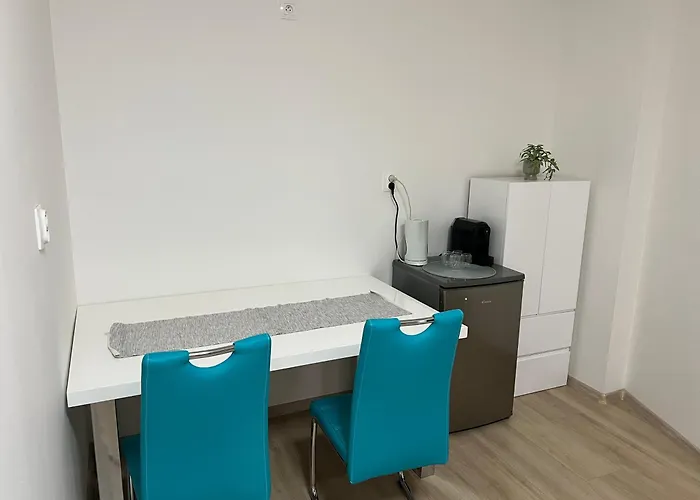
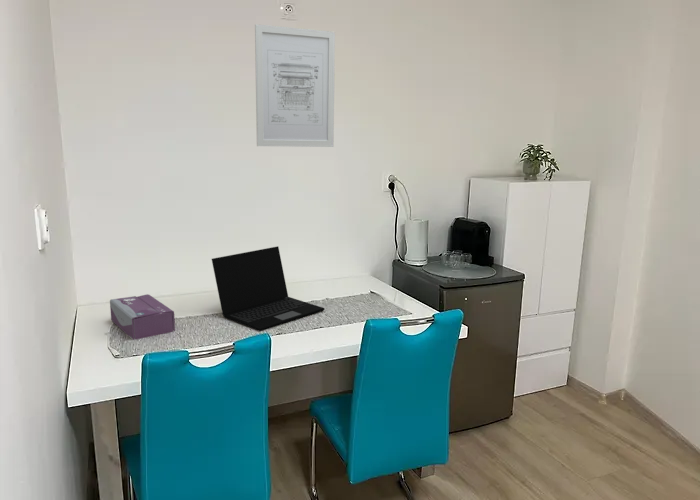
+ laptop [211,245,325,332]
+ tissue box [109,293,176,341]
+ wall art [254,23,336,148]
